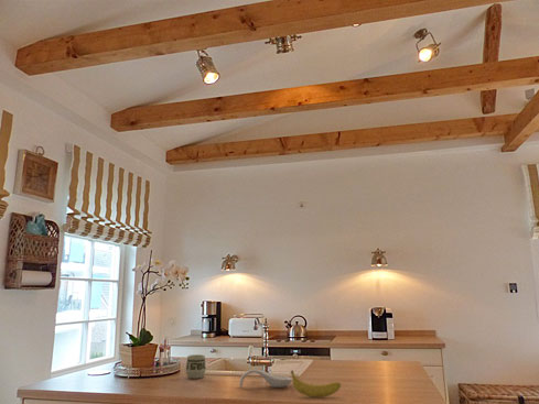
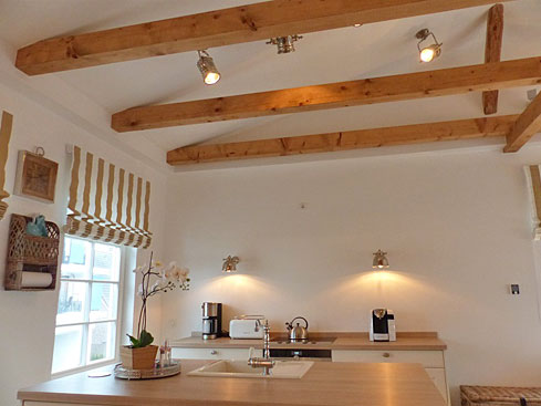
- fruit [290,369,342,398]
- spoon rest [238,369,293,389]
- cup [185,353,207,380]
